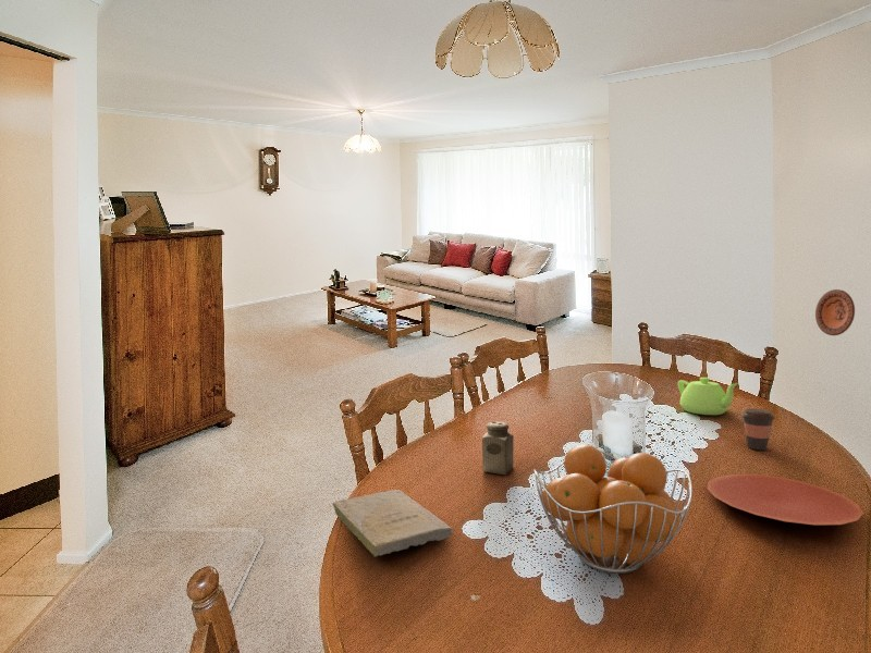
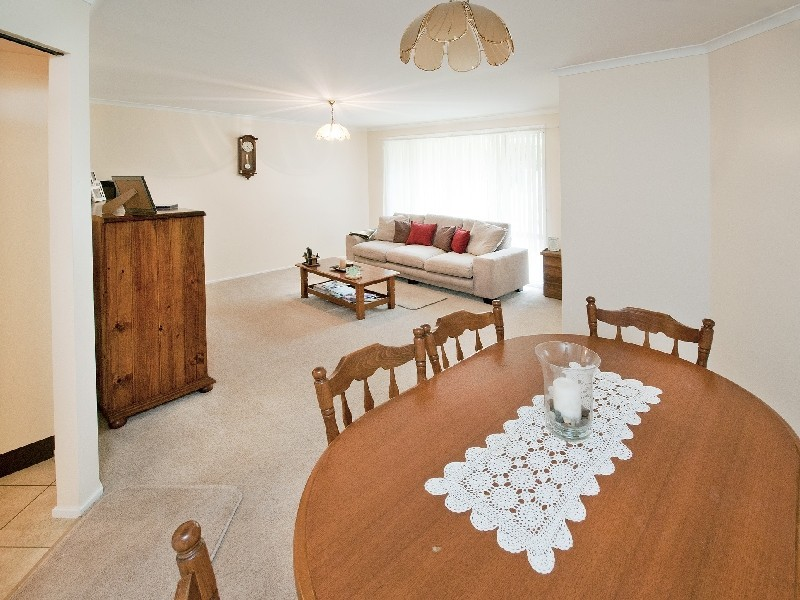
- teapot [677,377,739,416]
- book [331,489,453,557]
- salt shaker [481,421,515,476]
- coffee cup [740,408,776,451]
- plate [707,473,864,526]
- decorative plate [814,288,856,336]
- fruit basket [532,443,694,575]
